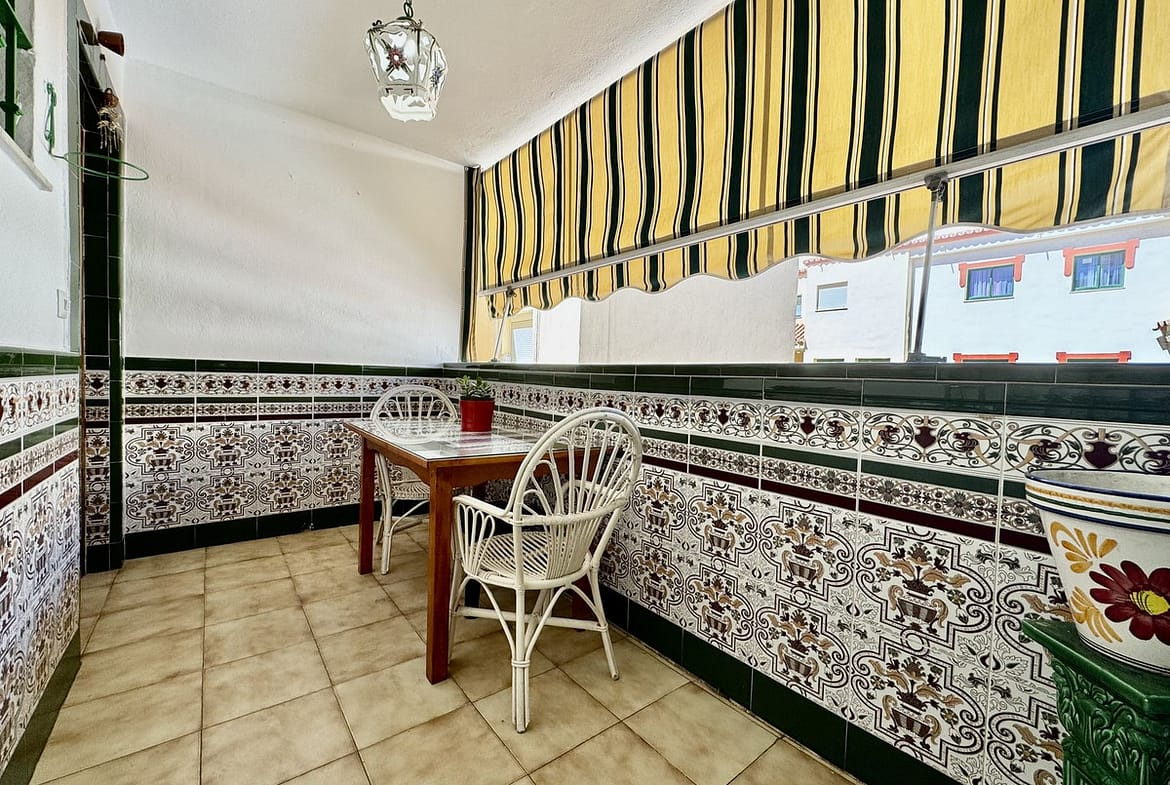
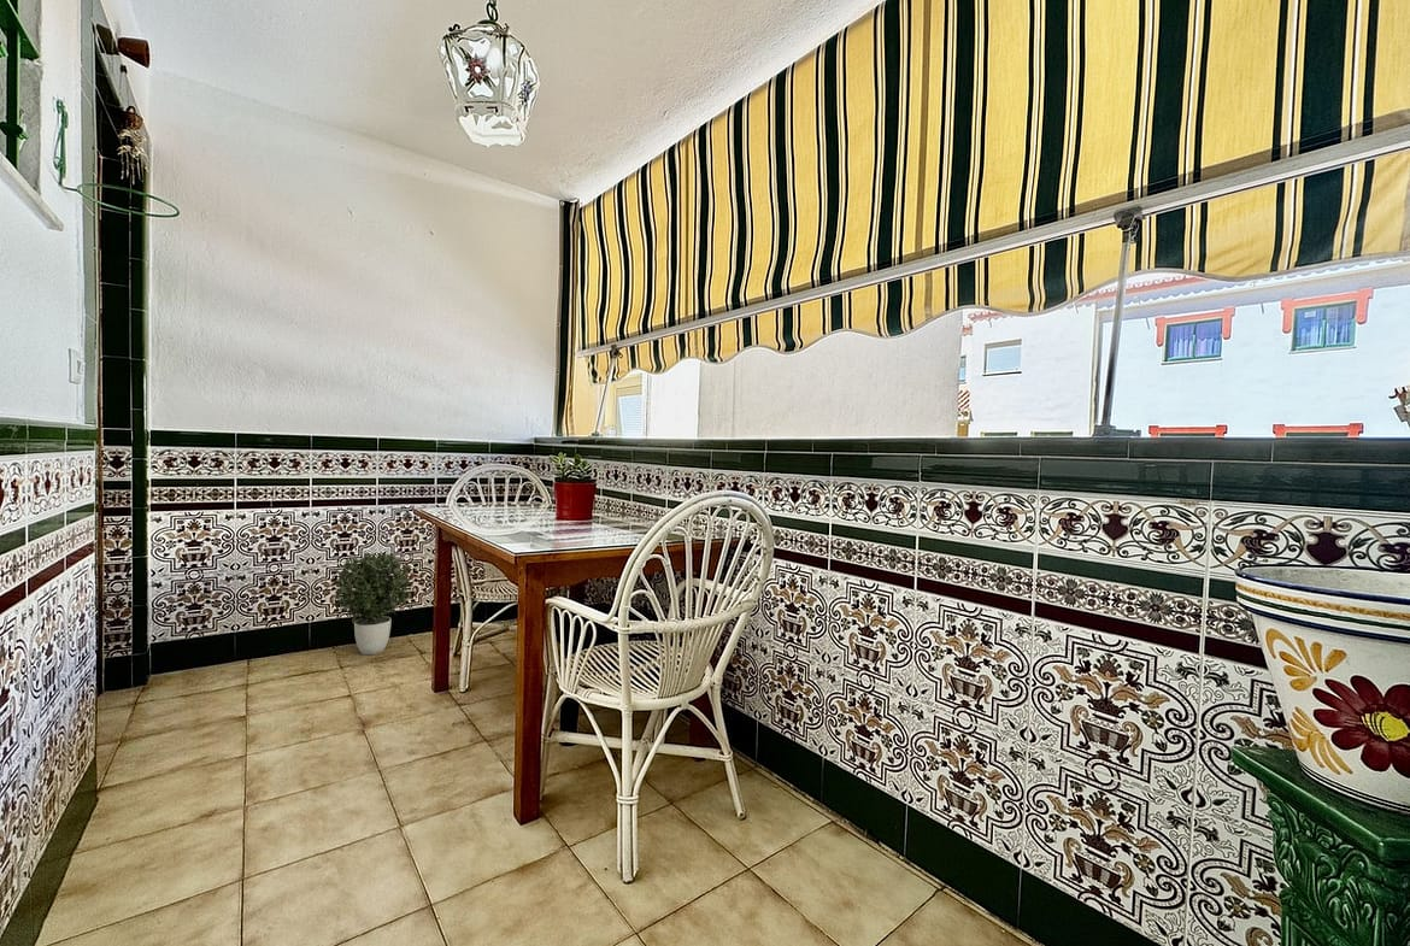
+ potted plant [333,551,413,656]
